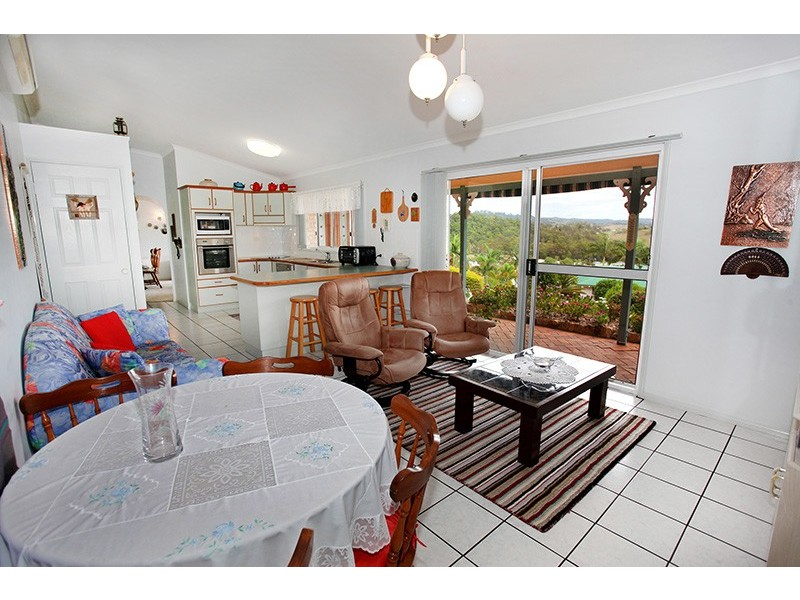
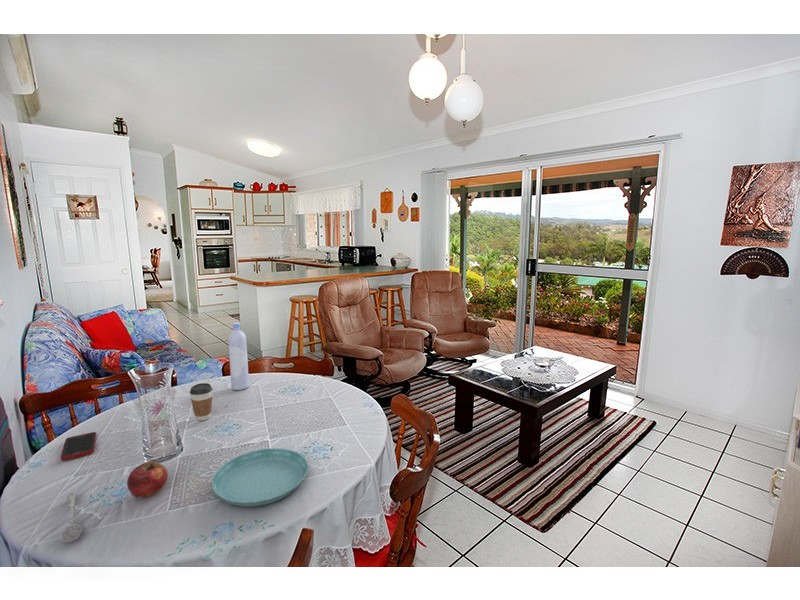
+ bottle [227,322,250,391]
+ saucer [211,447,309,508]
+ soupspoon [61,491,83,544]
+ cell phone [60,431,97,461]
+ fruit [126,460,169,499]
+ coffee cup [189,382,213,422]
